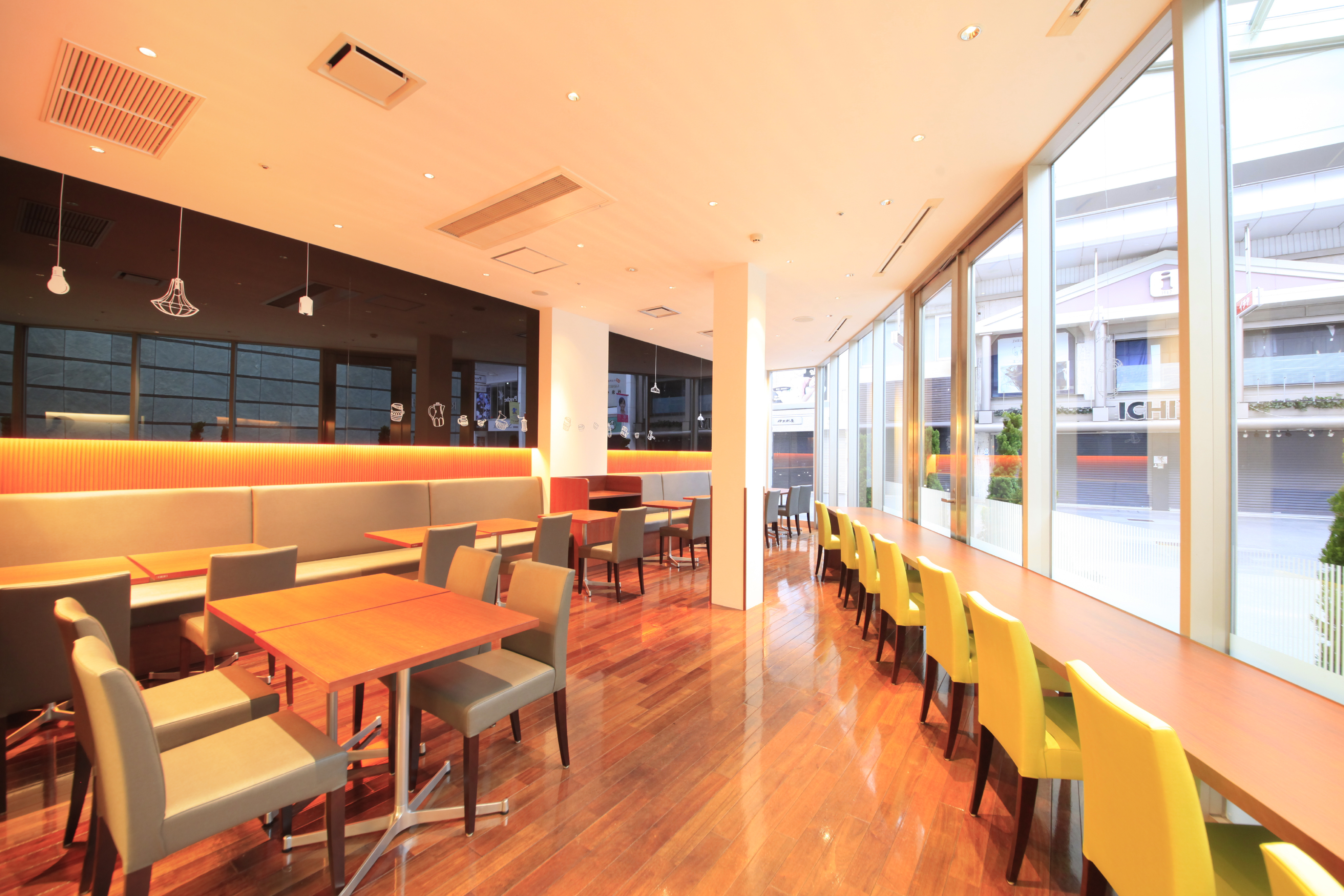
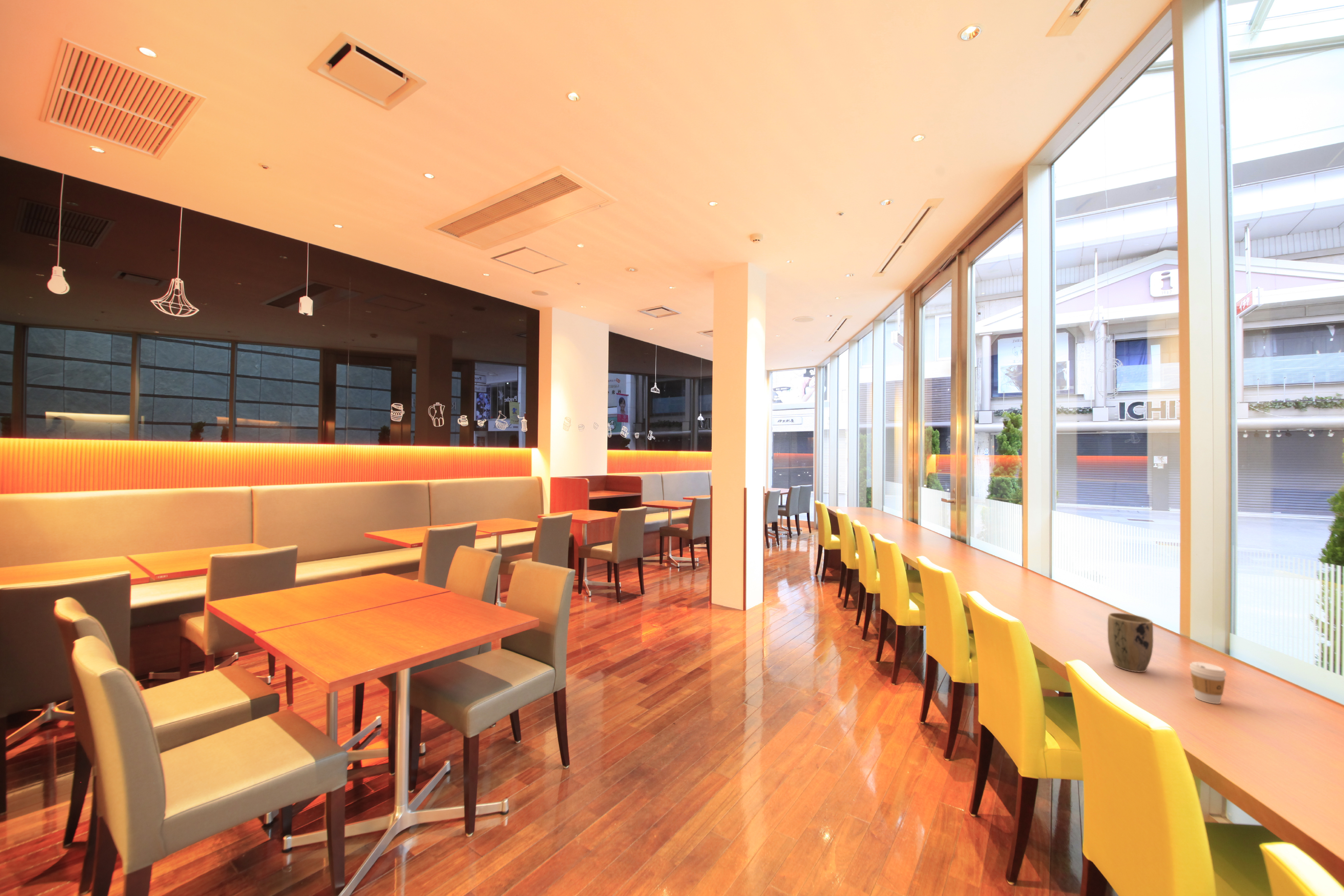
+ plant pot [1107,613,1154,673]
+ coffee cup [1189,661,1227,704]
